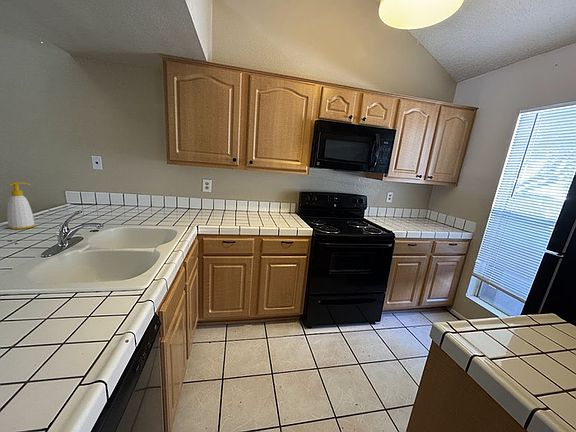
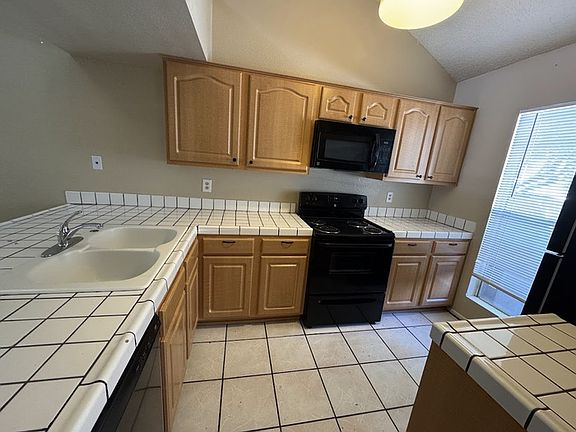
- soap bottle [6,181,36,230]
